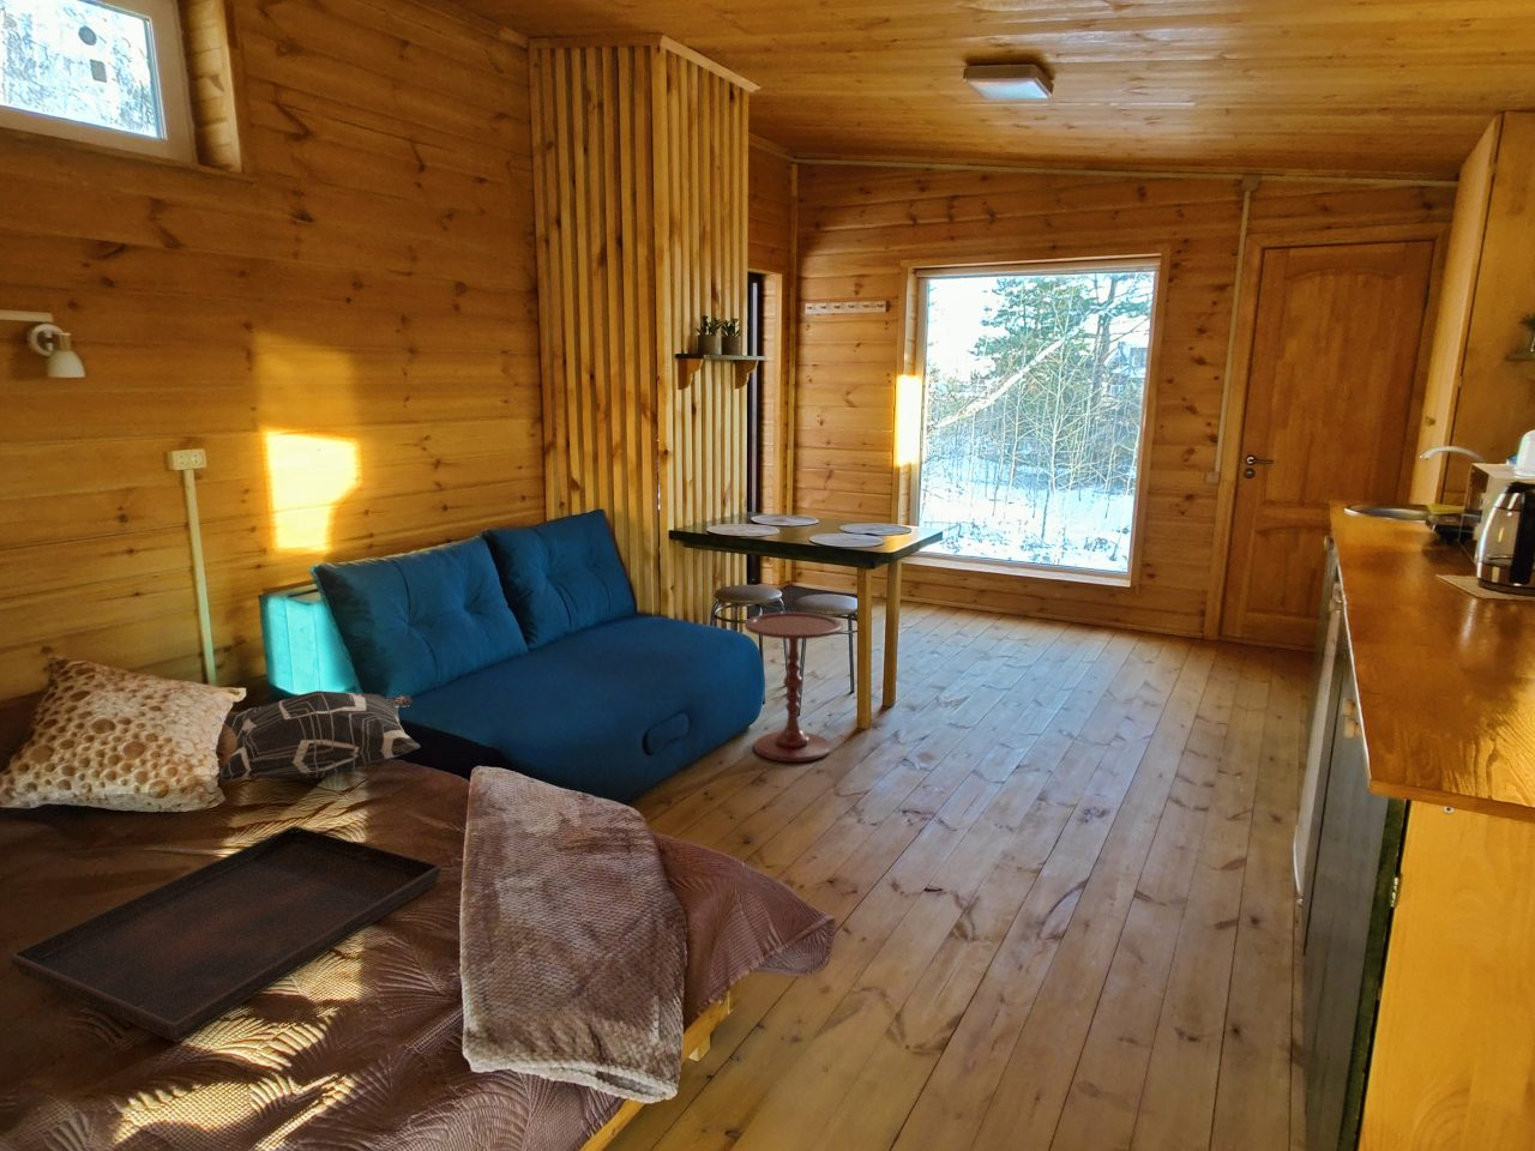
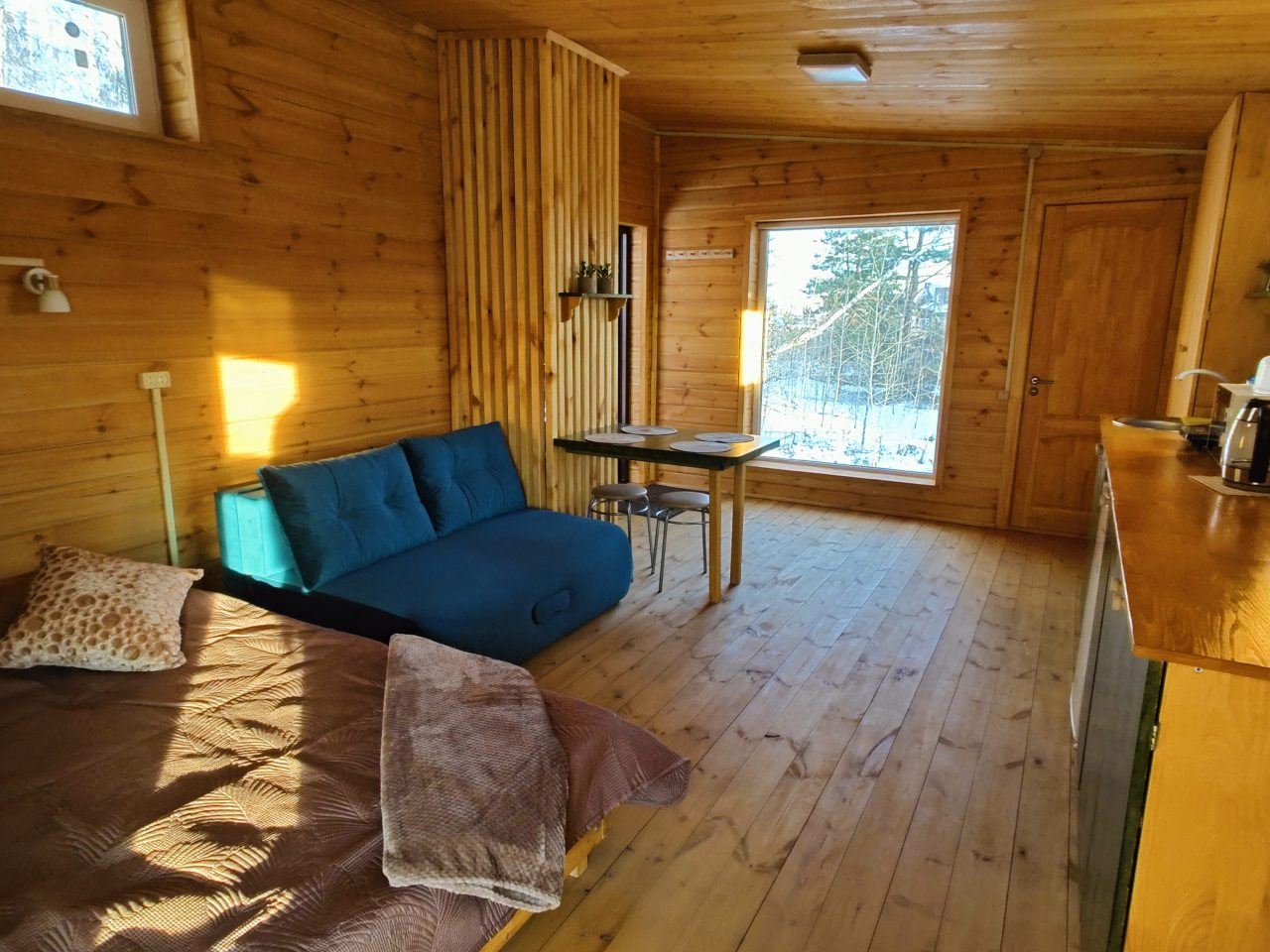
- serving tray [8,823,442,1045]
- decorative pillow [215,689,421,782]
- side table [743,612,845,763]
